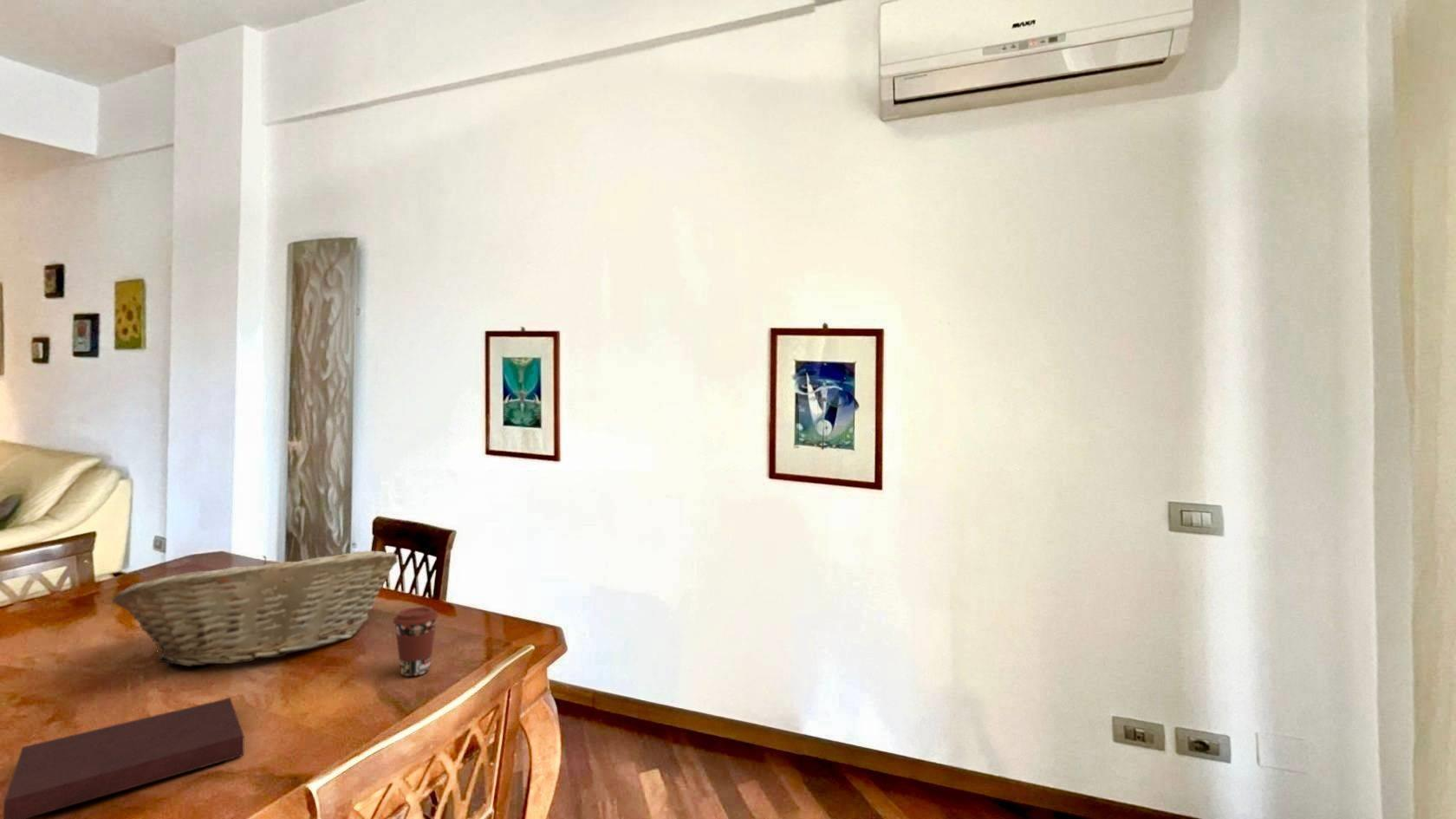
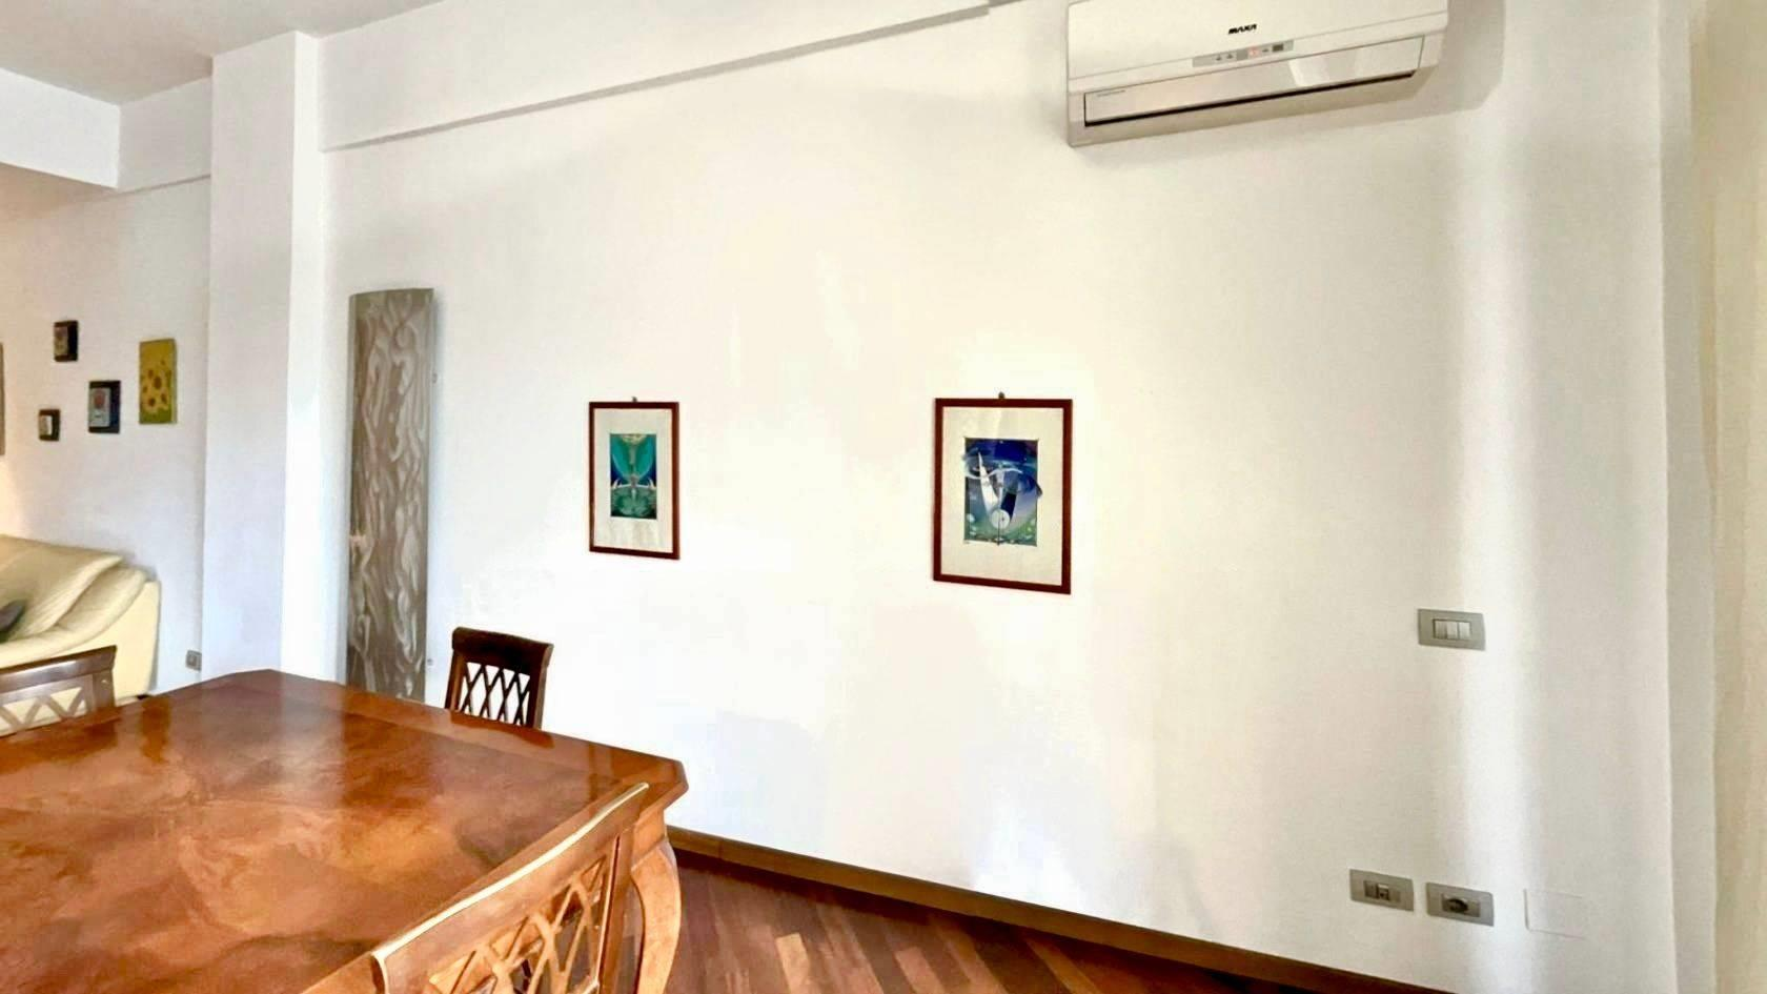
- fruit basket [111,549,399,667]
- notebook [3,697,244,819]
- coffee cup [392,606,439,677]
